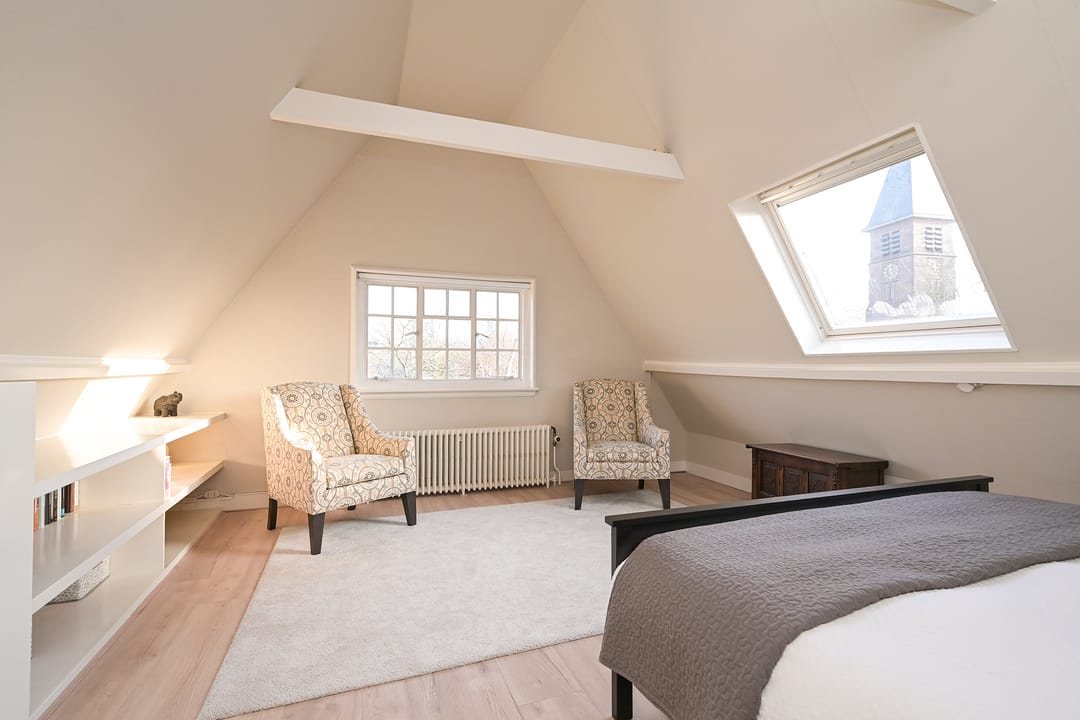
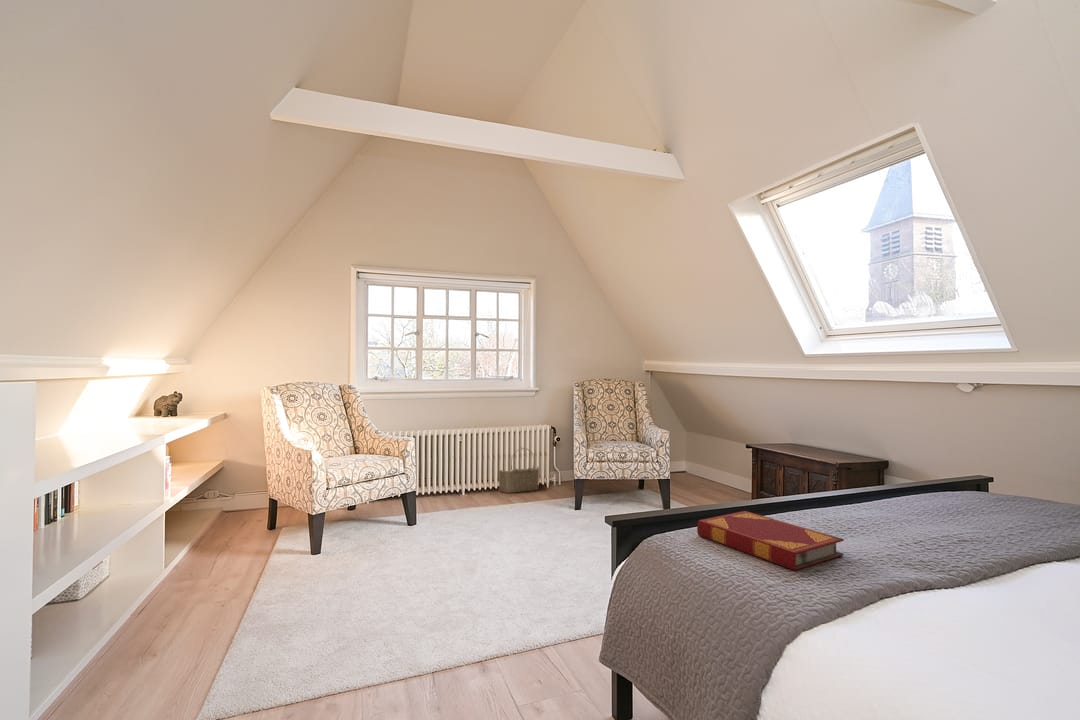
+ hardback book [696,510,845,571]
+ wicker basket [498,447,540,494]
